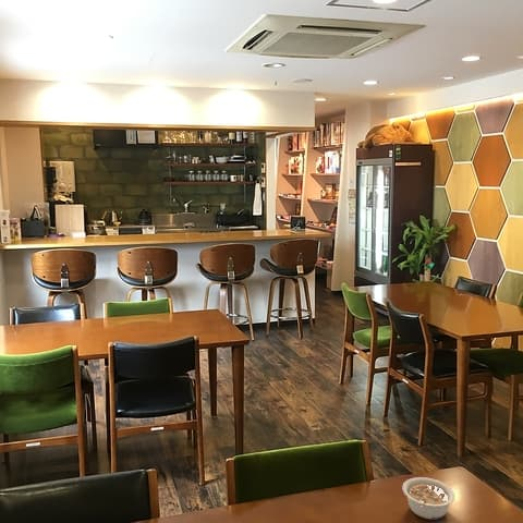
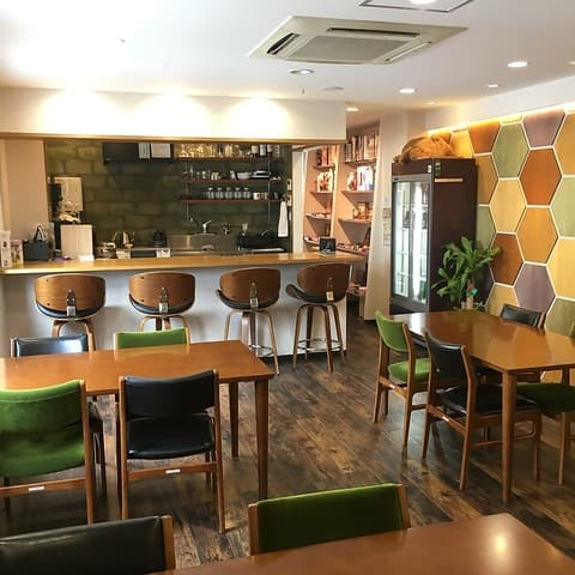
- legume [401,476,455,521]
